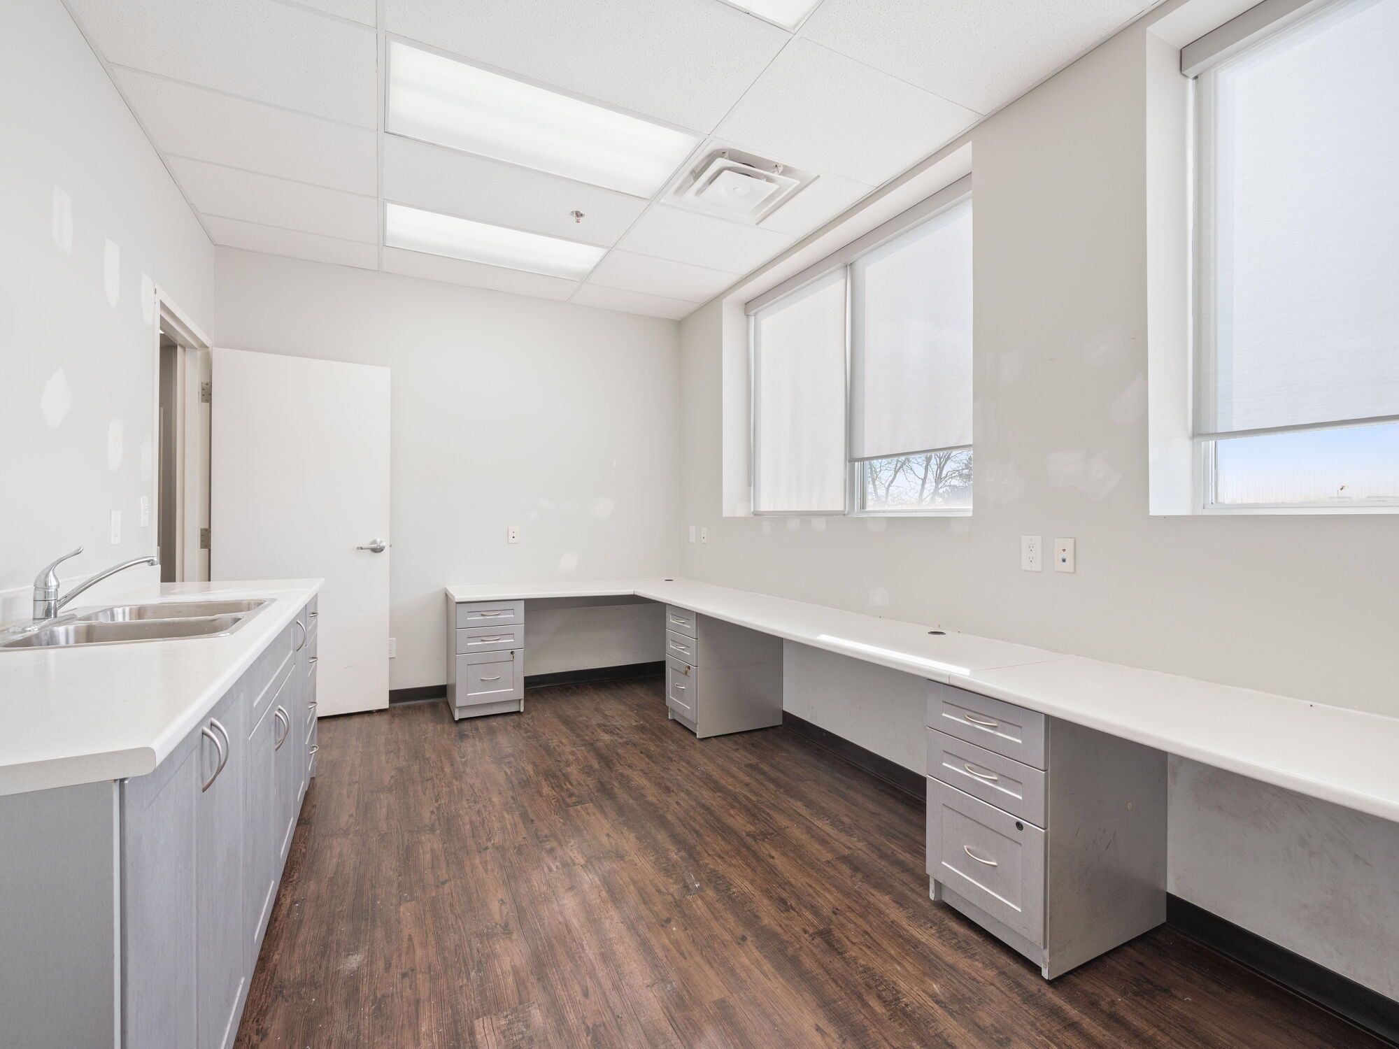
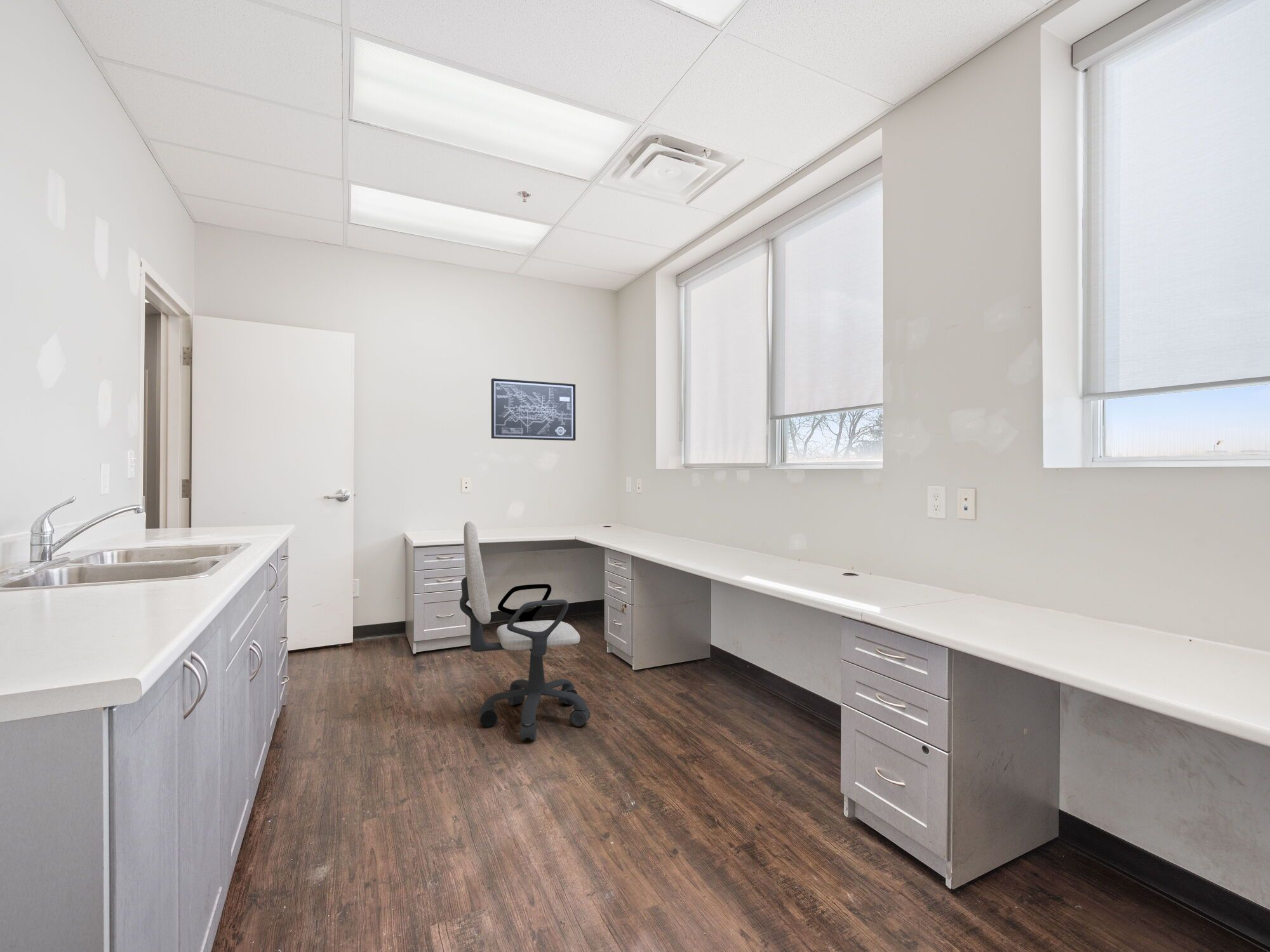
+ office chair [459,521,591,741]
+ wall art [491,378,576,441]
